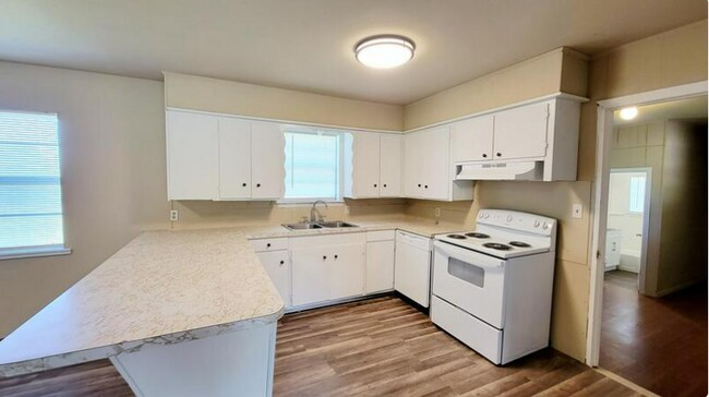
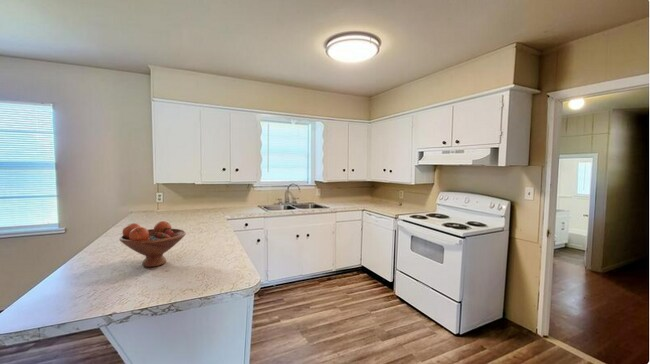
+ fruit bowl [118,220,187,268]
